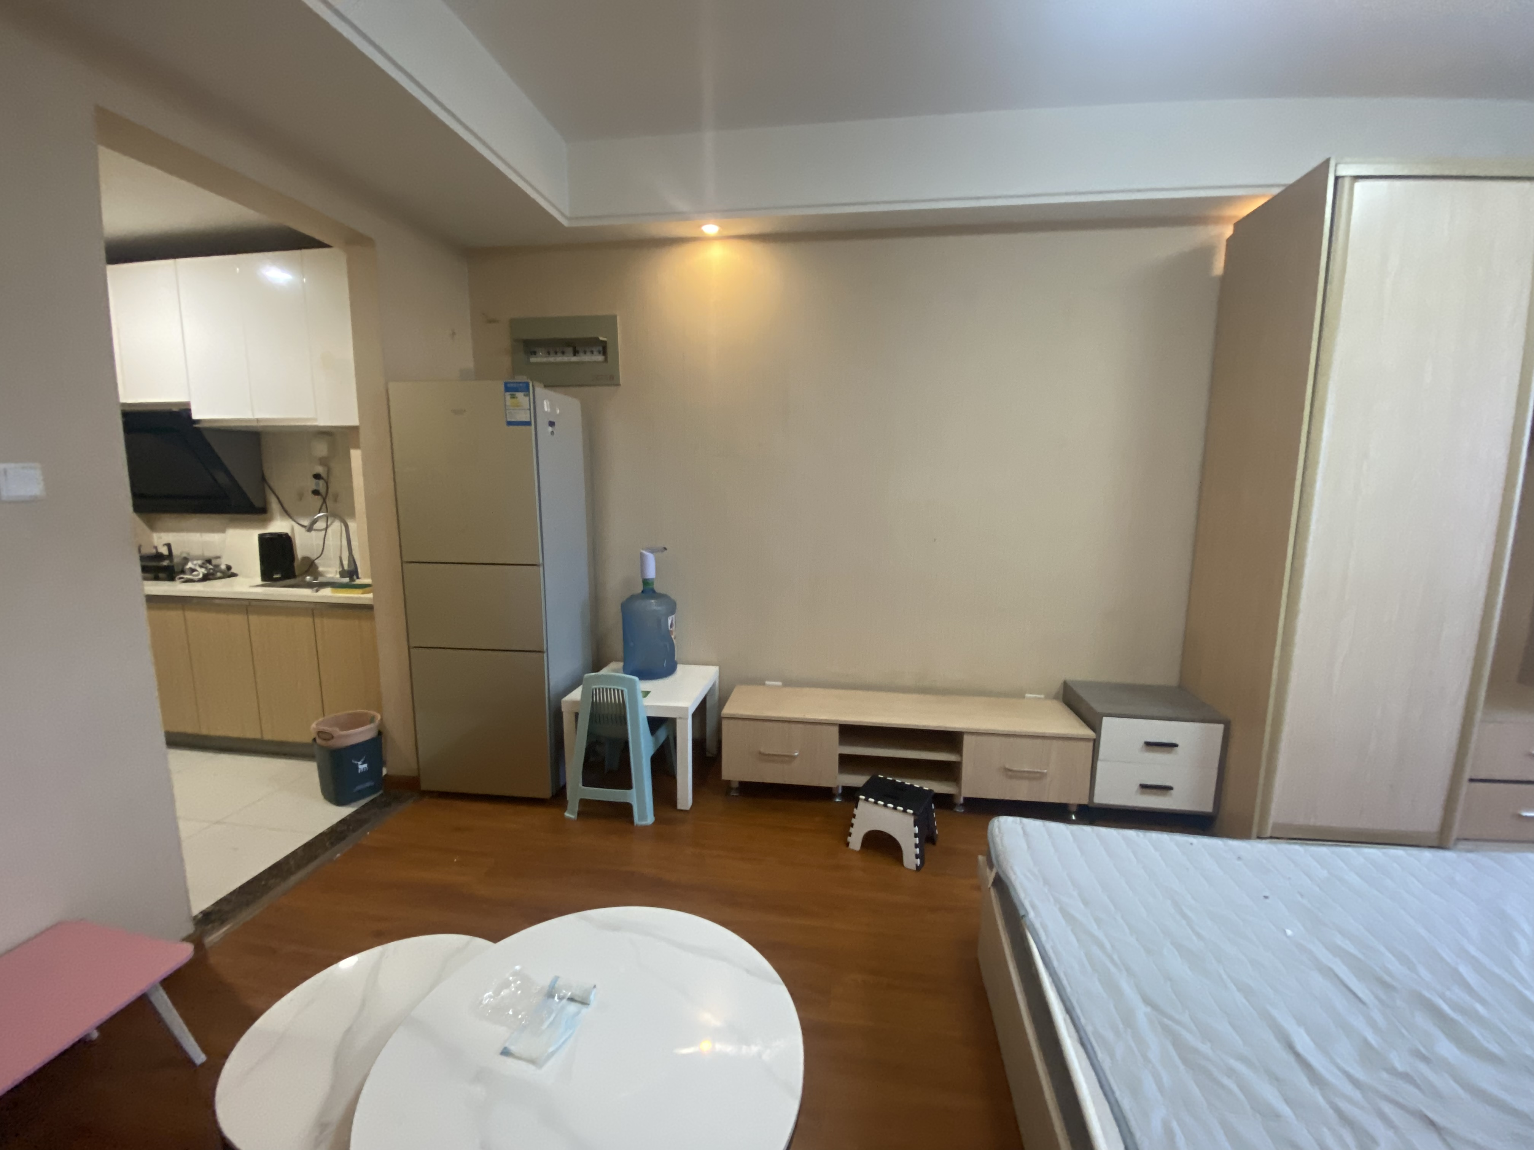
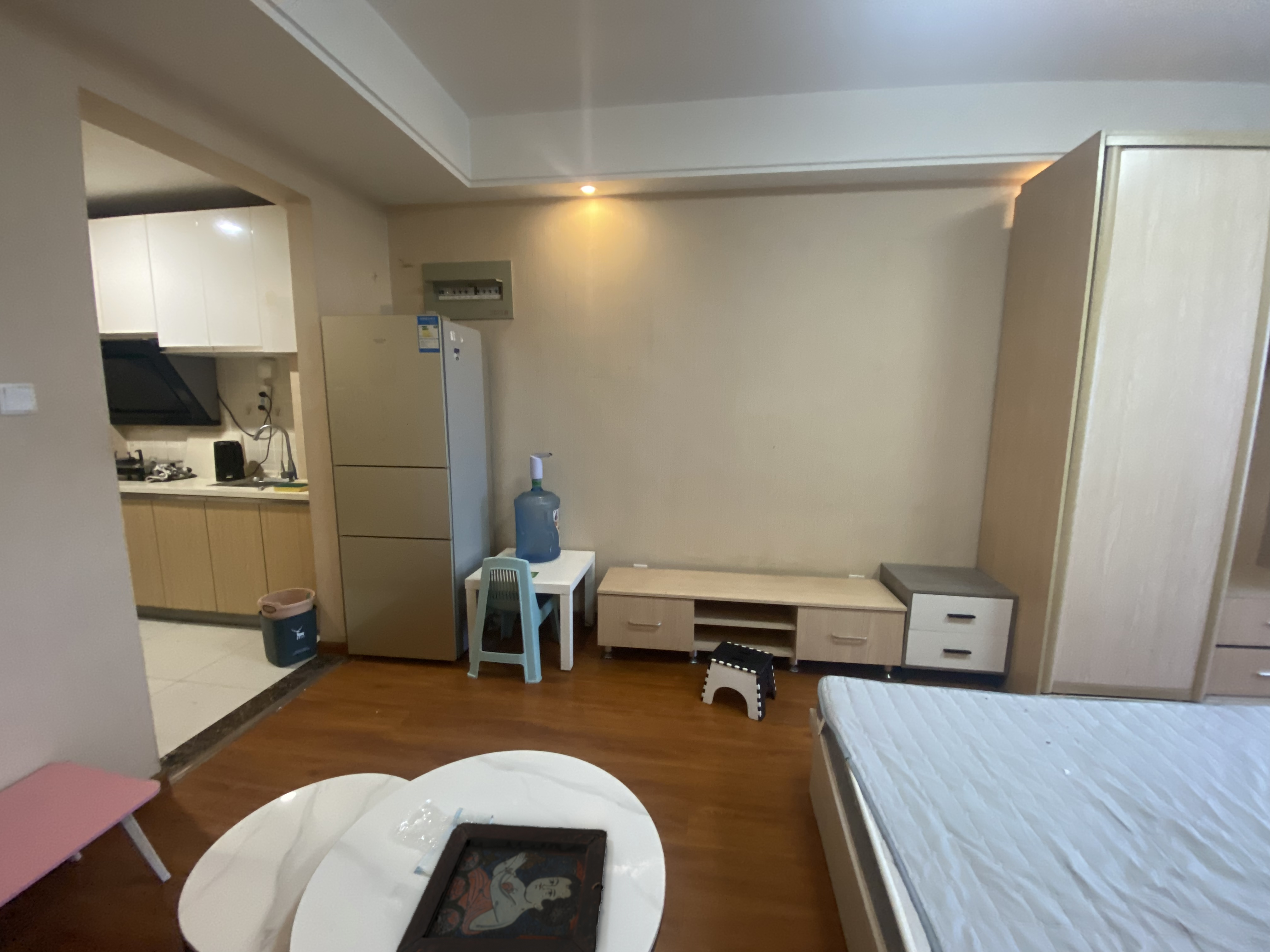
+ decorative tray [395,822,608,952]
